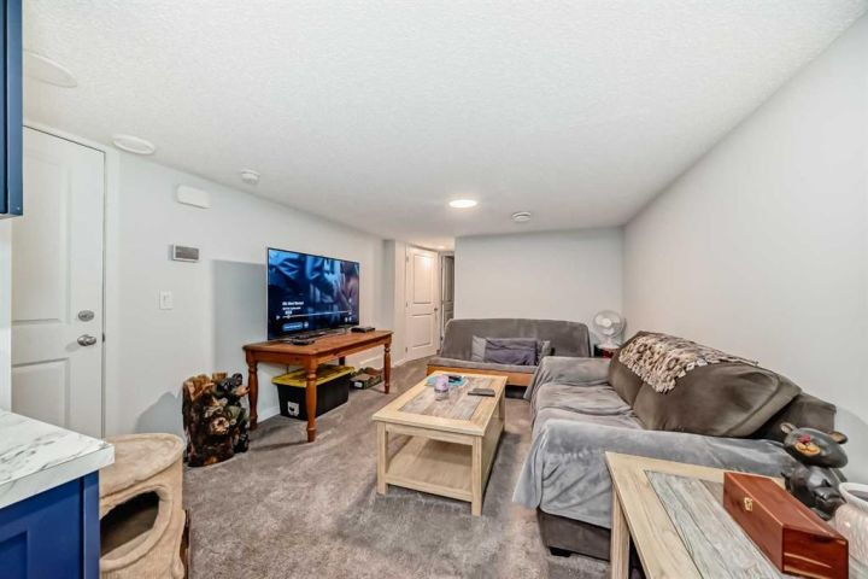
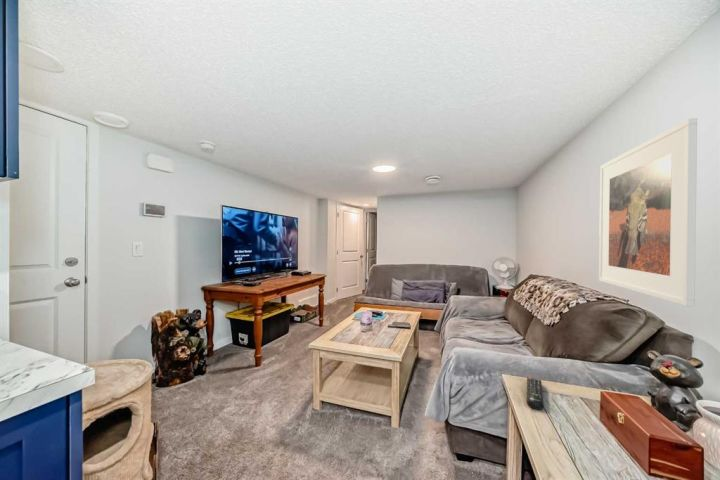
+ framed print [598,117,698,308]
+ remote control [526,376,544,411]
